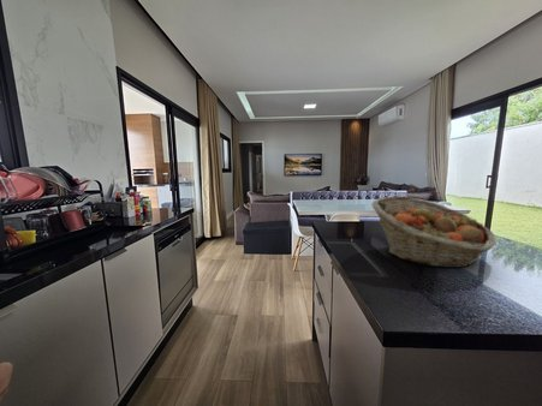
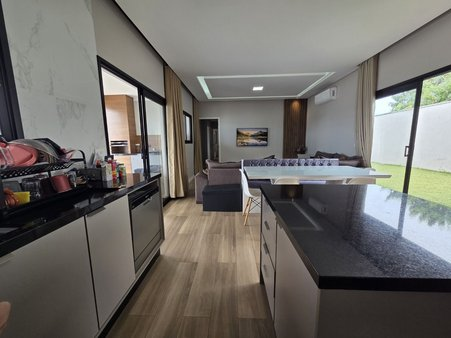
- fruit basket [371,195,496,269]
